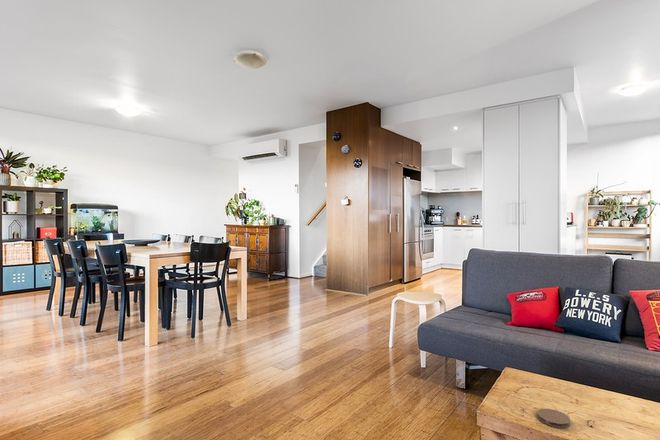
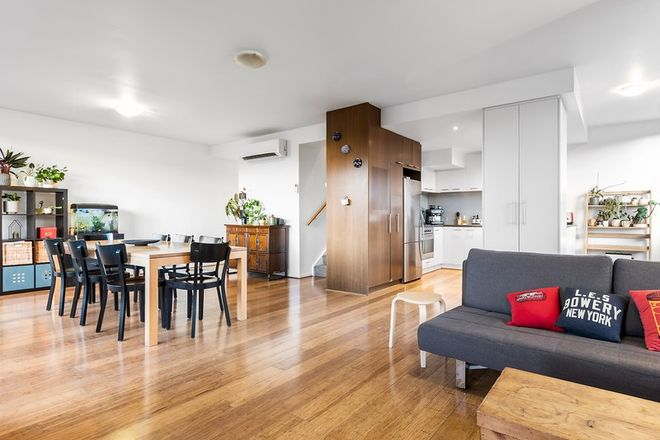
- coaster [536,408,571,429]
